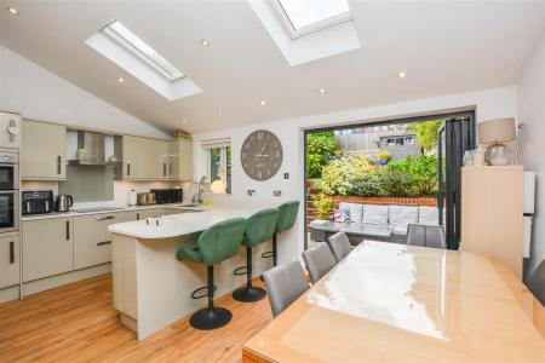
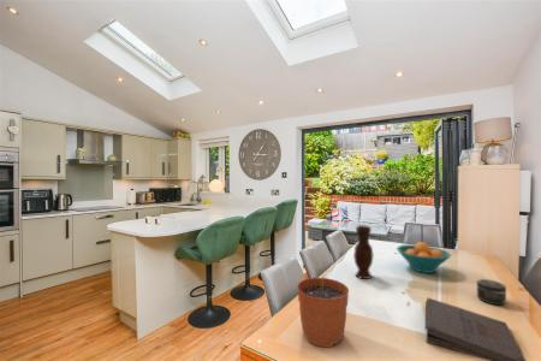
+ pizza box [423,297,527,361]
+ vase [352,224,374,280]
+ fruit bowl [396,241,452,274]
+ plant pot [296,259,350,349]
+ jar [475,278,507,306]
